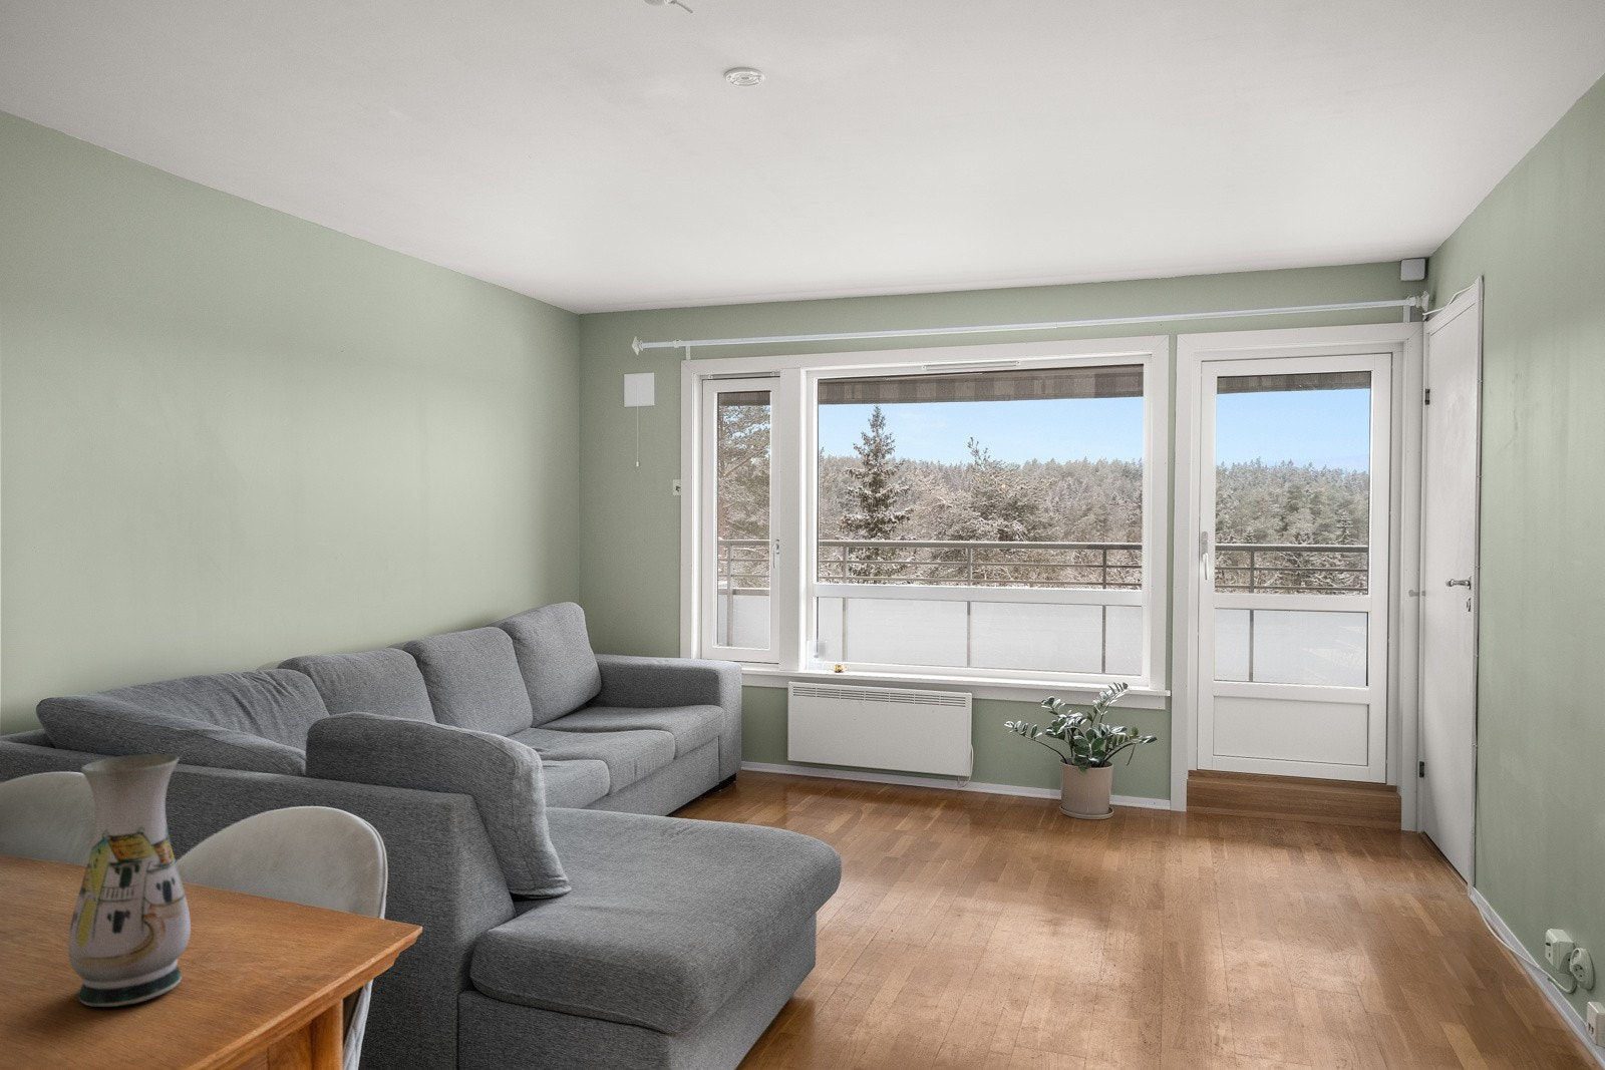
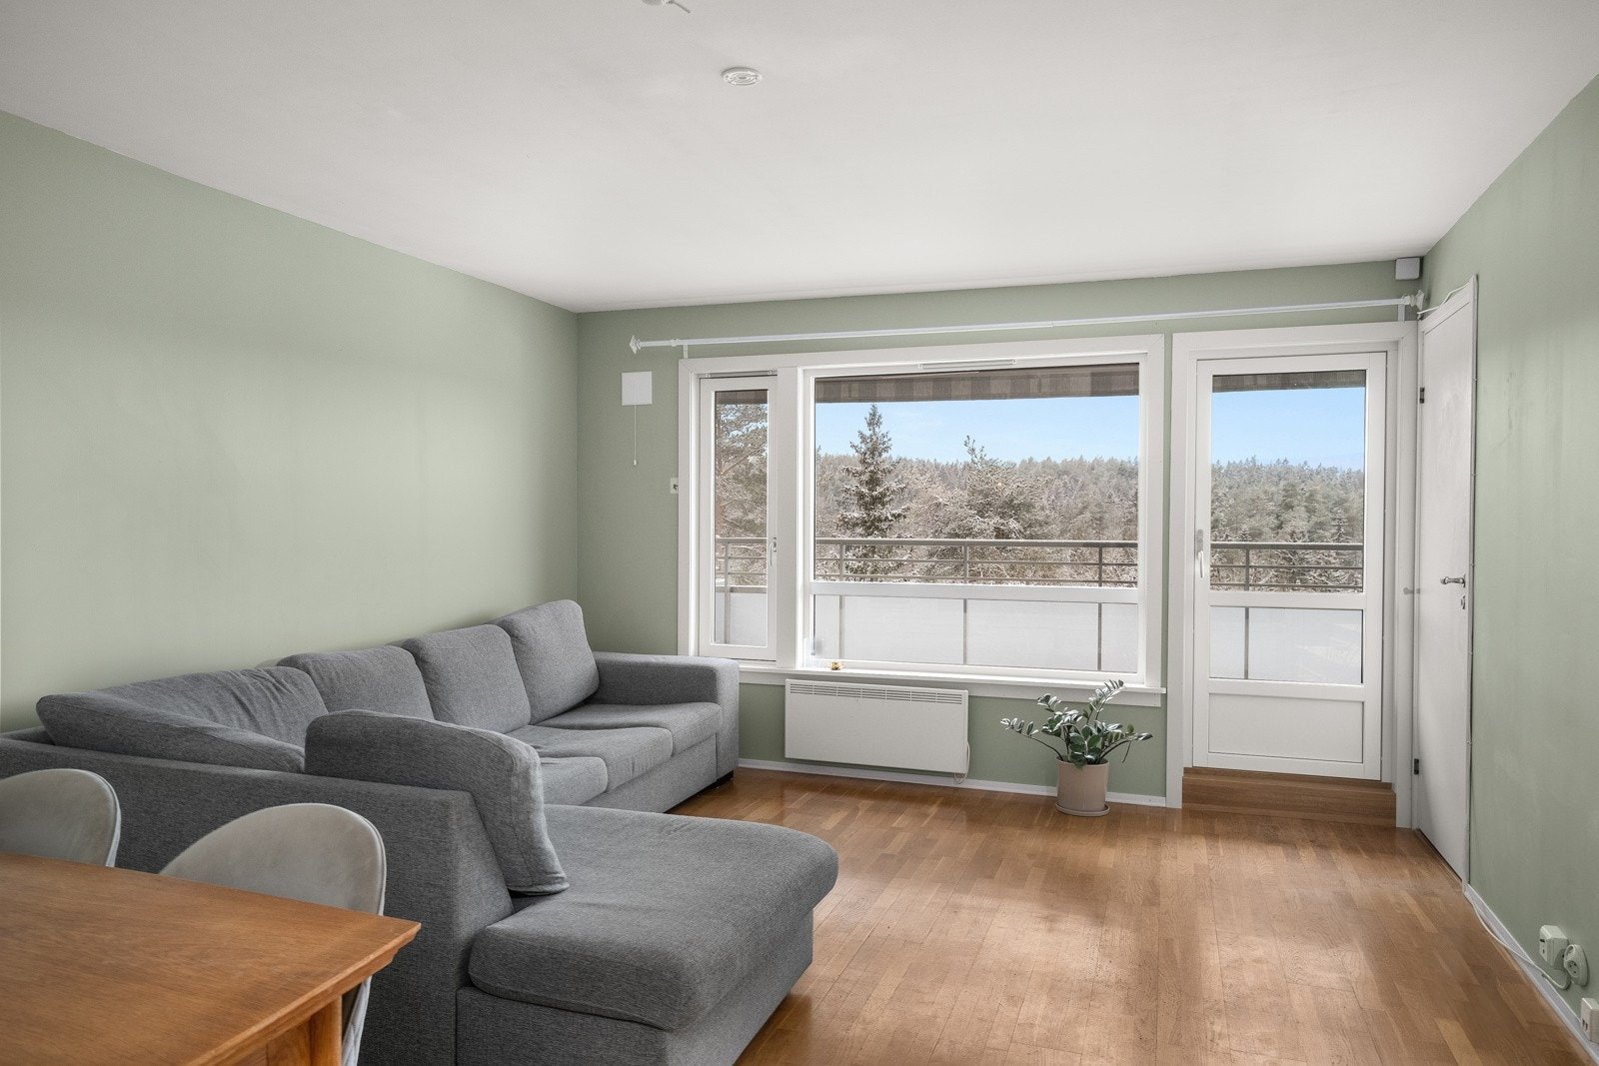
- vase [67,754,191,1008]
